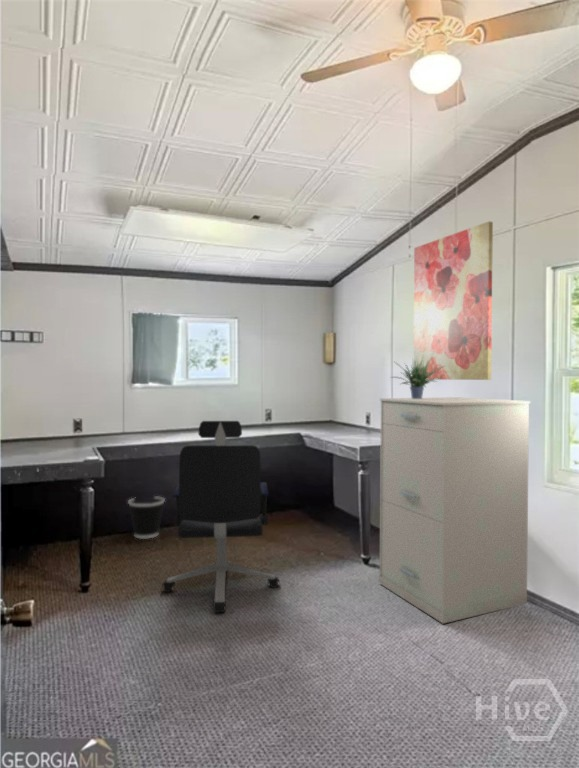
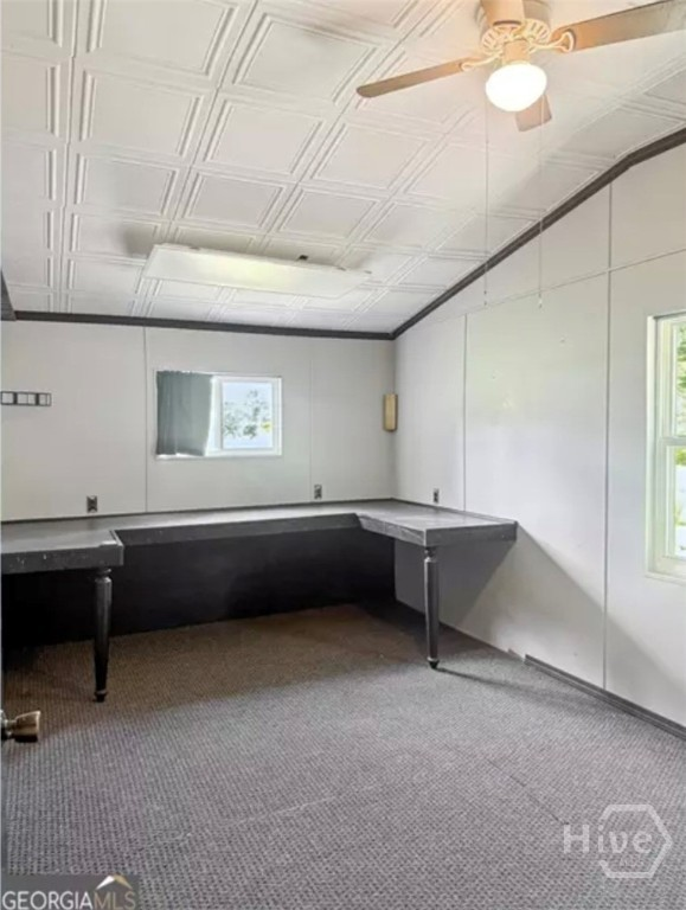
- potted plant [390,352,444,399]
- office chair [161,420,281,613]
- wall art [413,220,494,381]
- filing cabinet [379,396,531,625]
- wastebasket [127,495,166,540]
